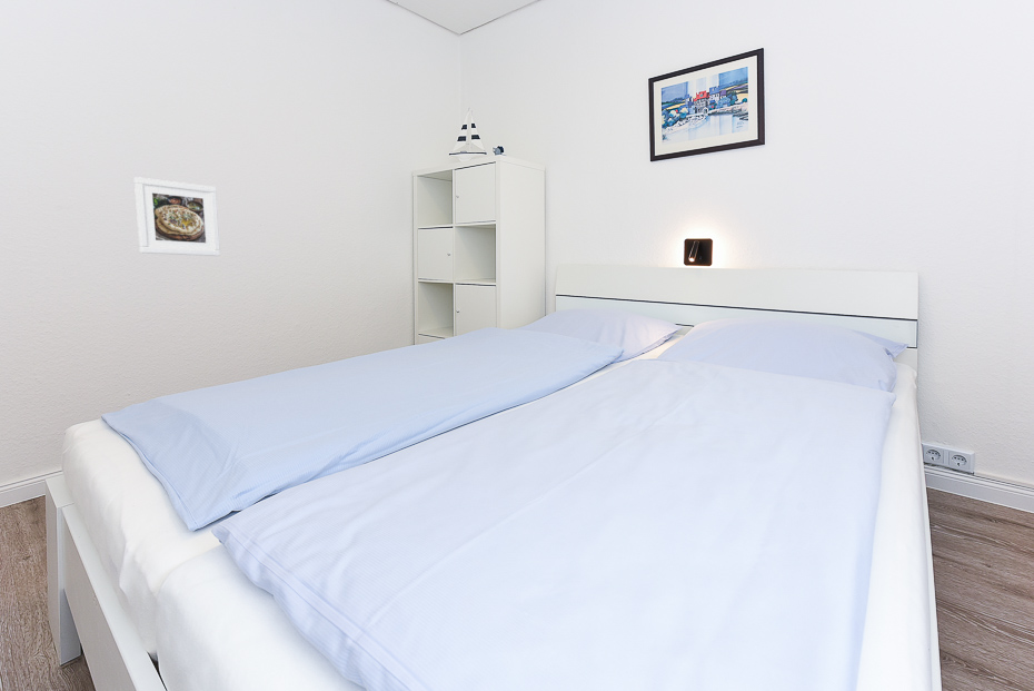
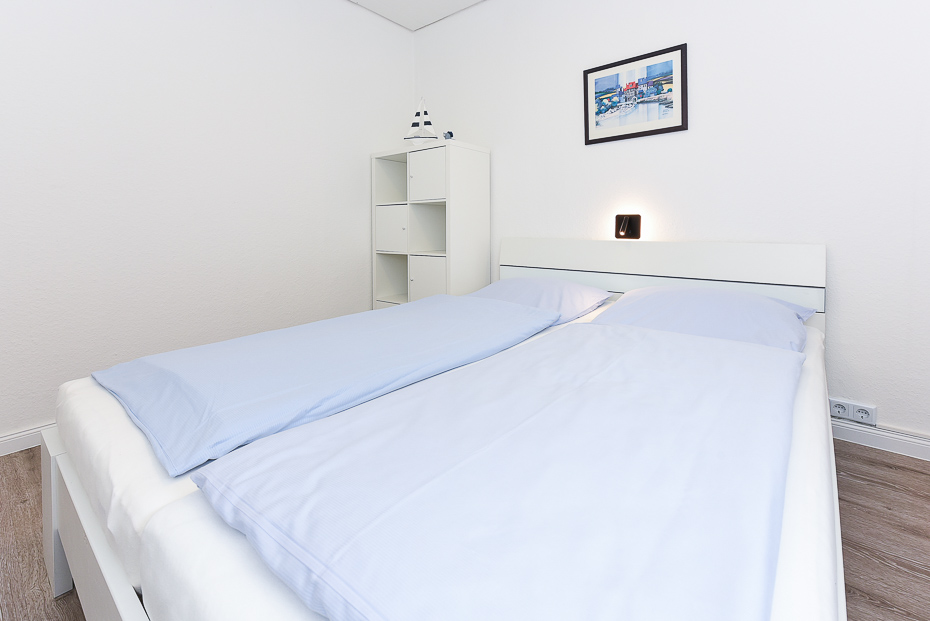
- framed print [133,176,221,257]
